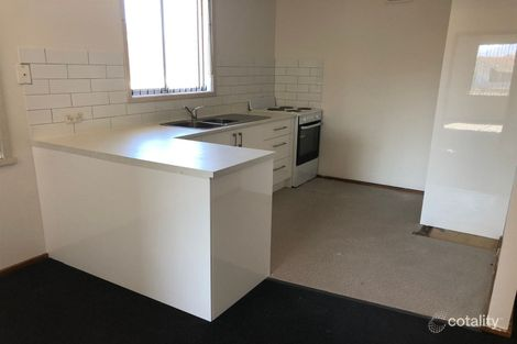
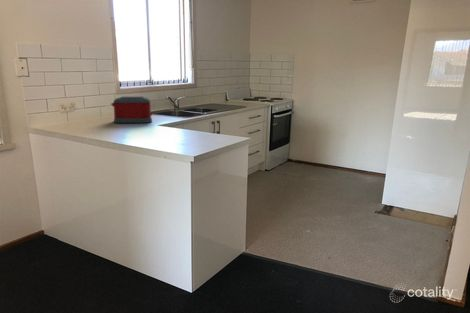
+ toaster [110,96,153,124]
